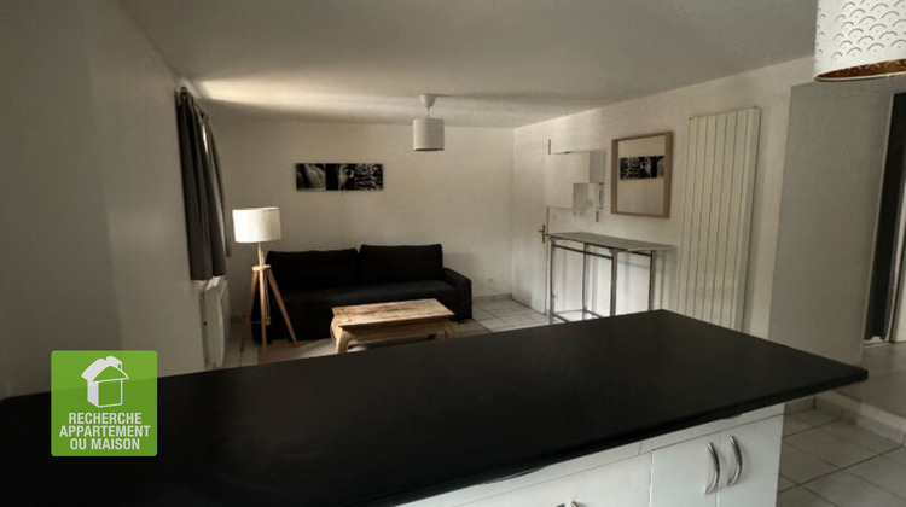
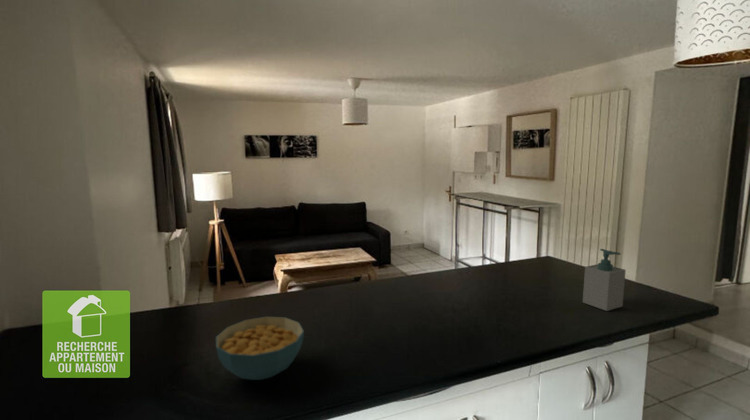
+ cereal bowl [215,316,305,381]
+ soap bottle [582,248,627,312]
